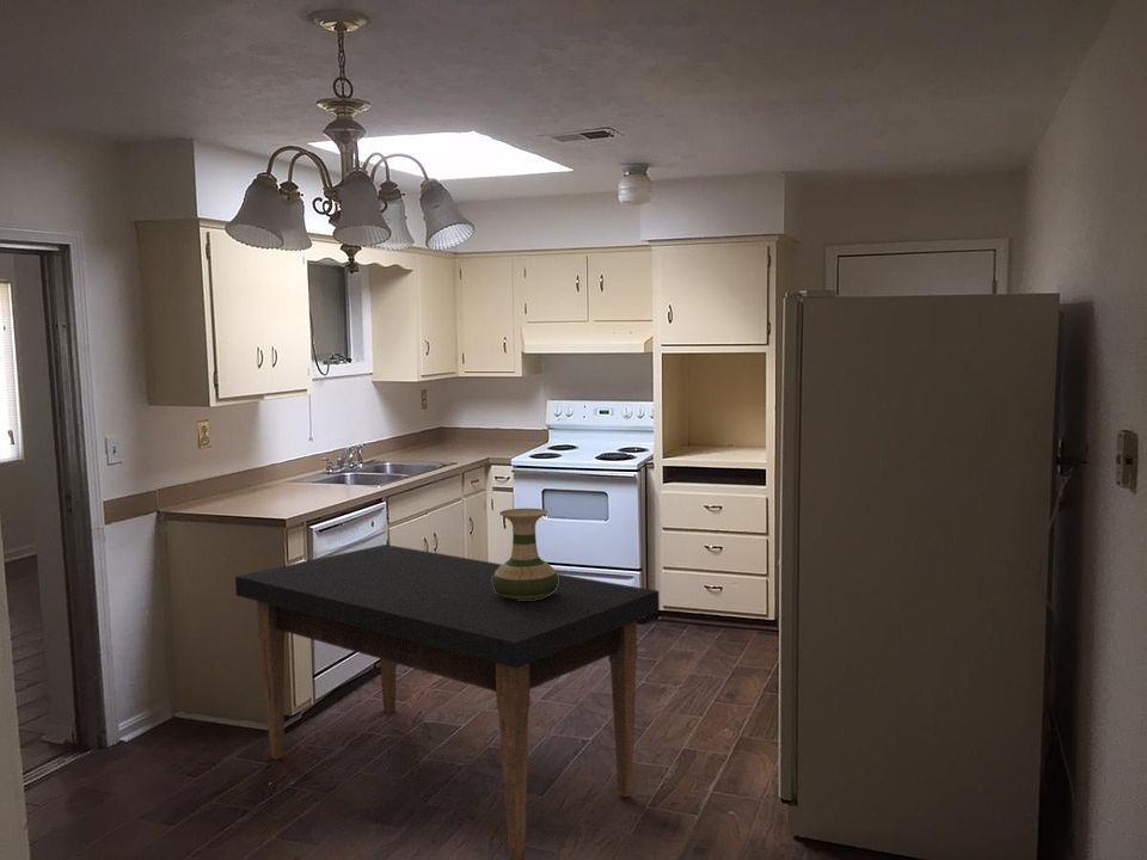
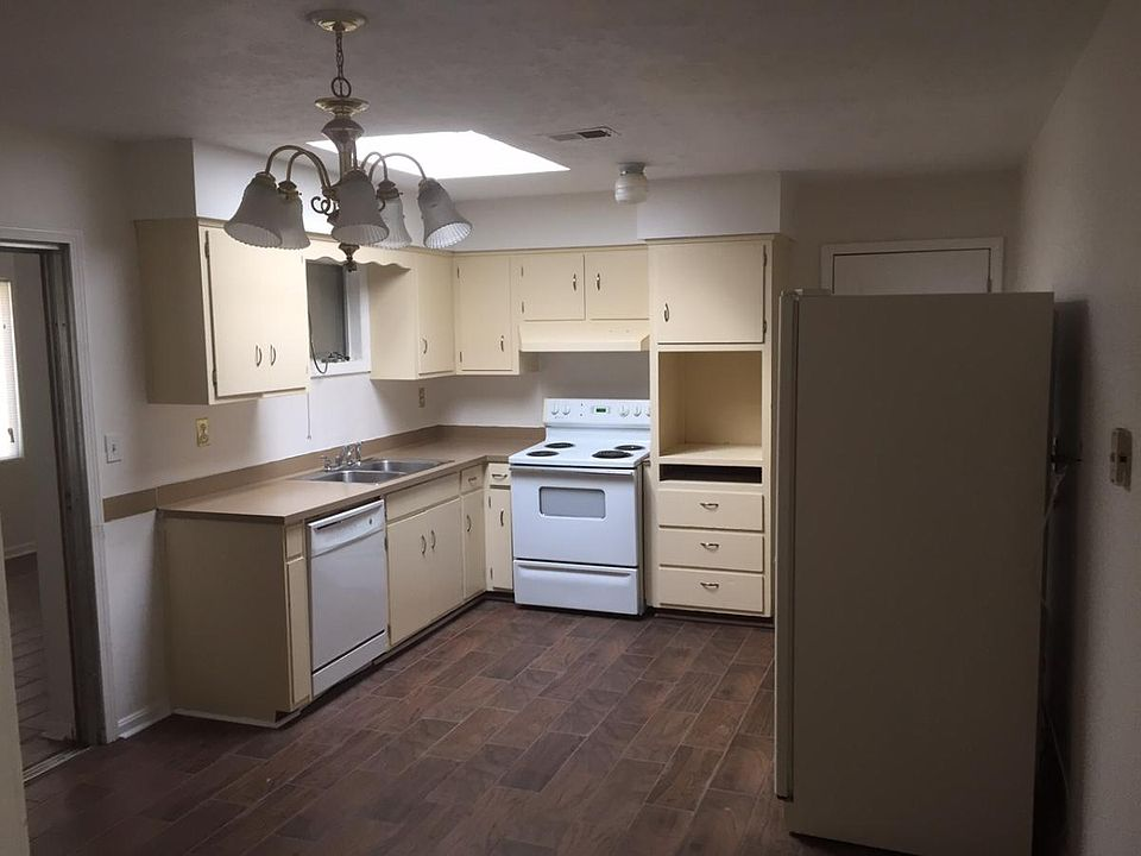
- vase [492,508,558,600]
- dining table [234,543,661,860]
